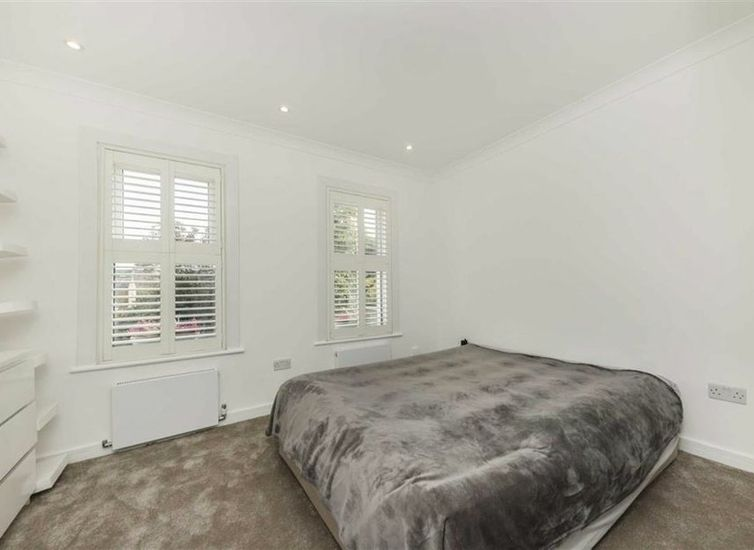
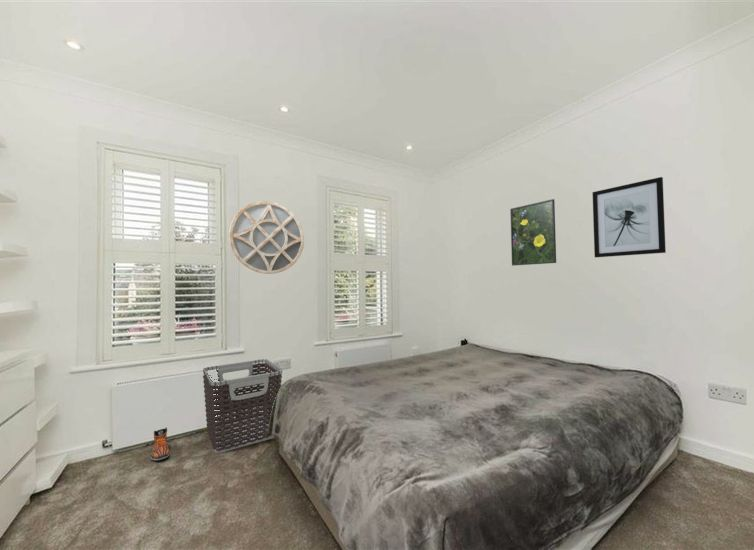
+ home mirror [228,200,305,275]
+ clothes hamper [202,358,283,454]
+ sneaker [150,426,171,461]
+ wall art [591,176,667,258]
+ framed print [509,198,557,267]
